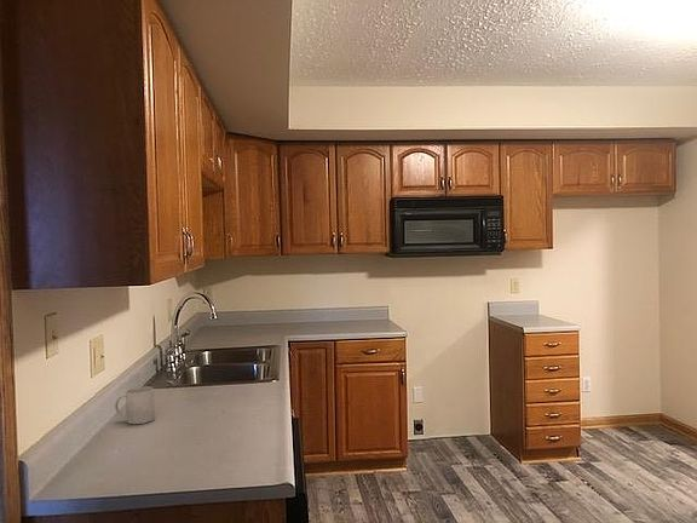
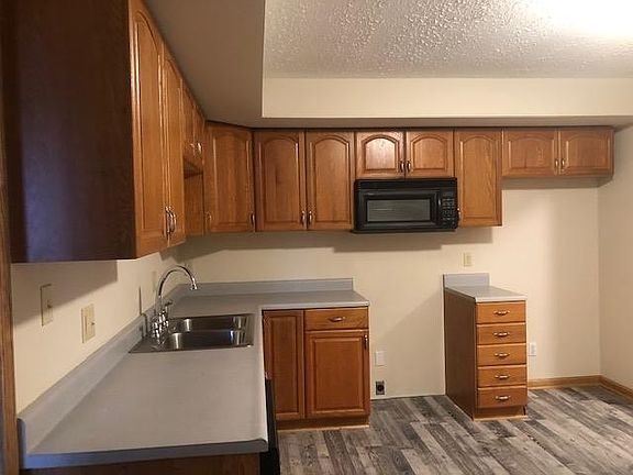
- mug [114,386,156,425]
